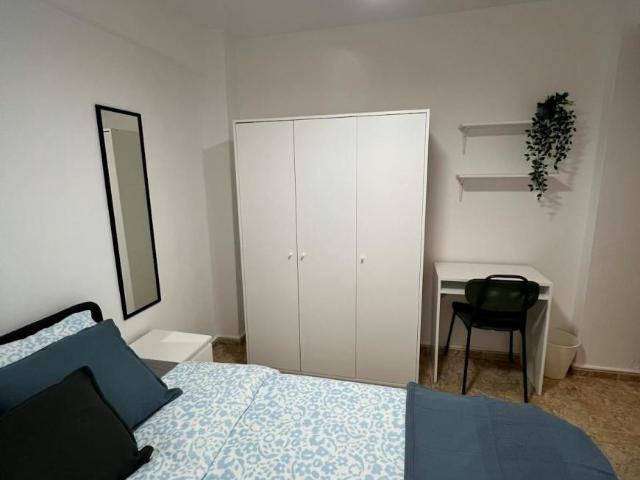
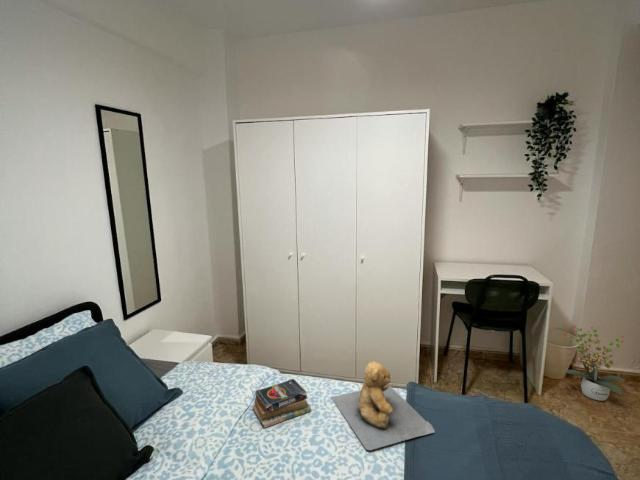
+ teddy bear [331,360,436,451]
+ books [251,378,312,429]
+ potted plant [563,325,626,402]
